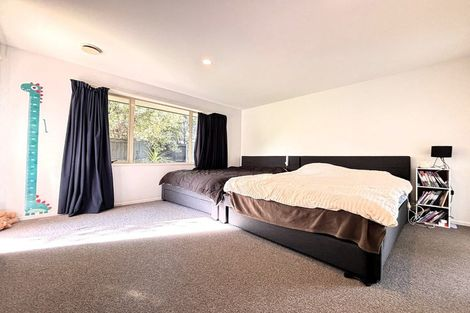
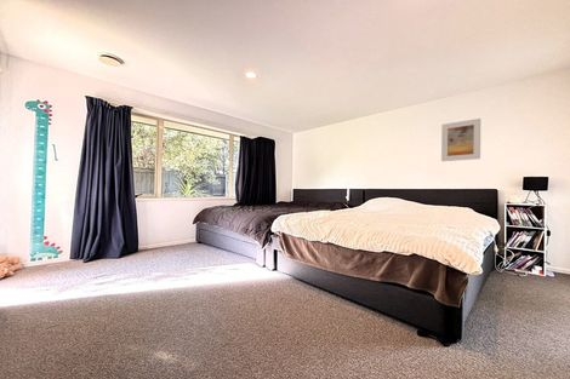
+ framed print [440,117,481,162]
